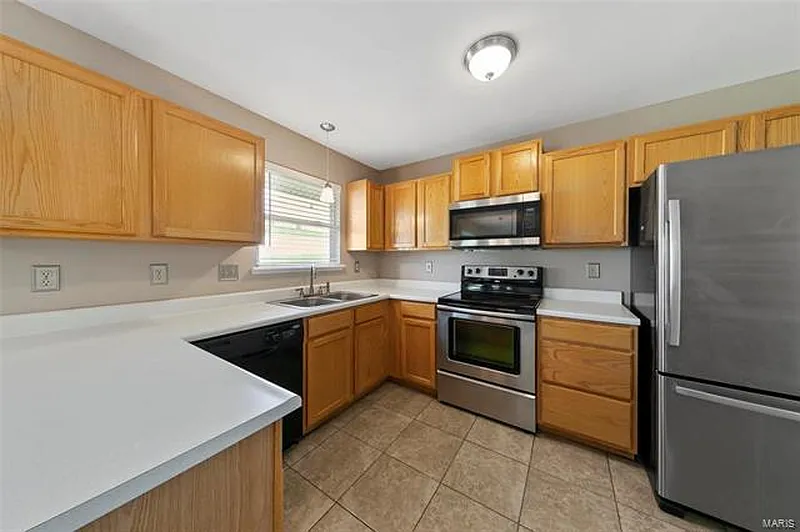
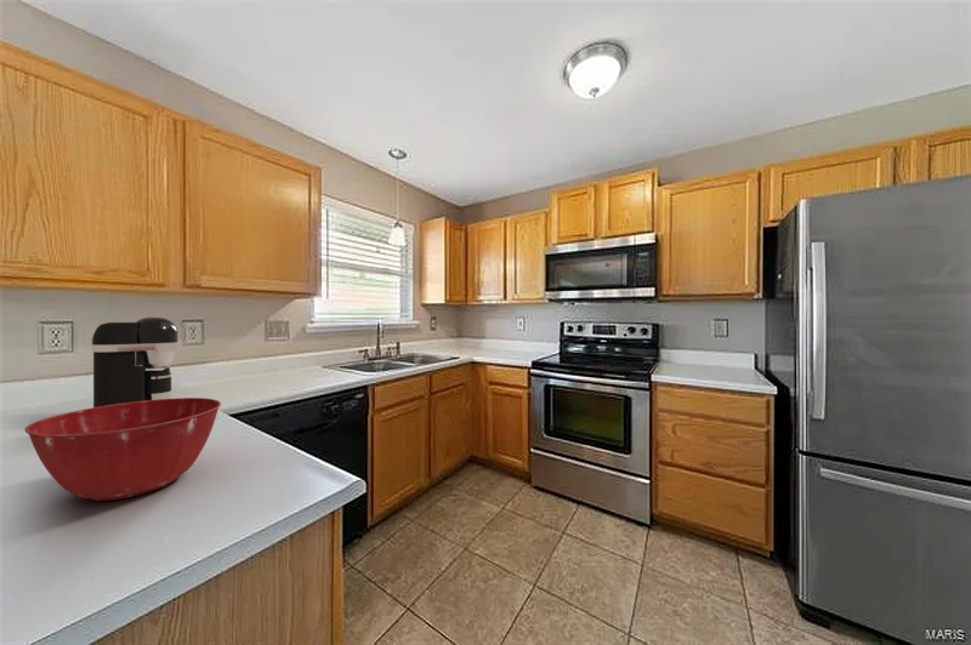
+ mixing bowl [23,396,222,502]
+ coffee maker [90,316,180,407]
